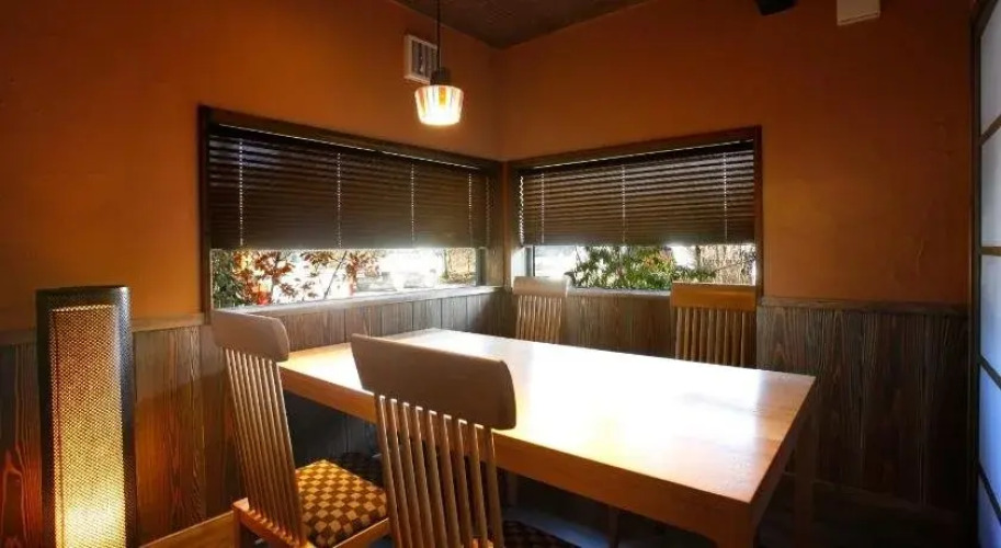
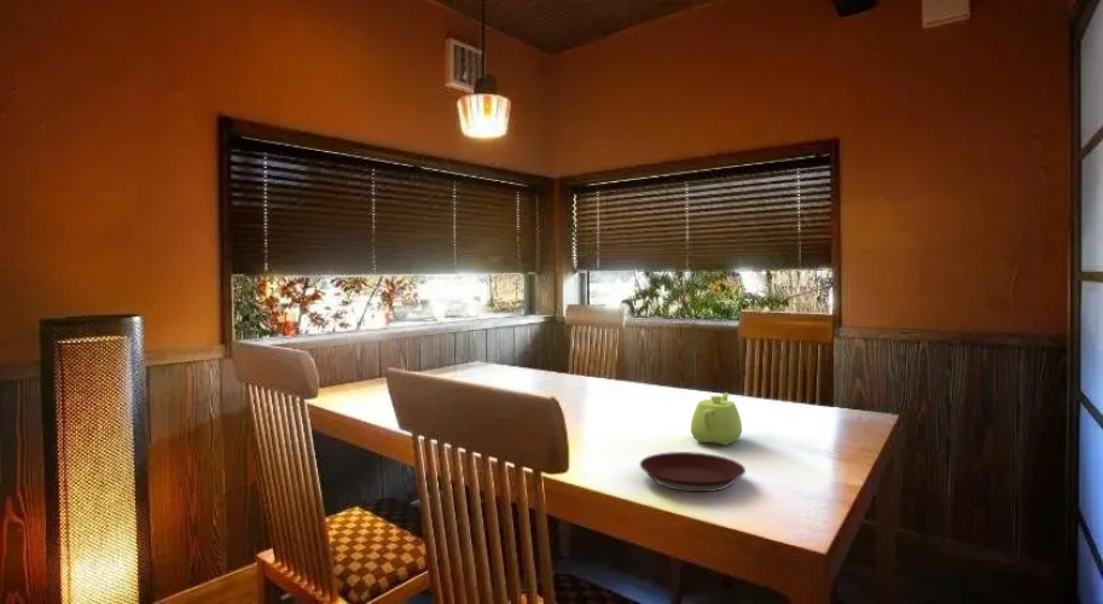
+ plate [639,451,747,493]
+ teapot [690,391,743,446]
